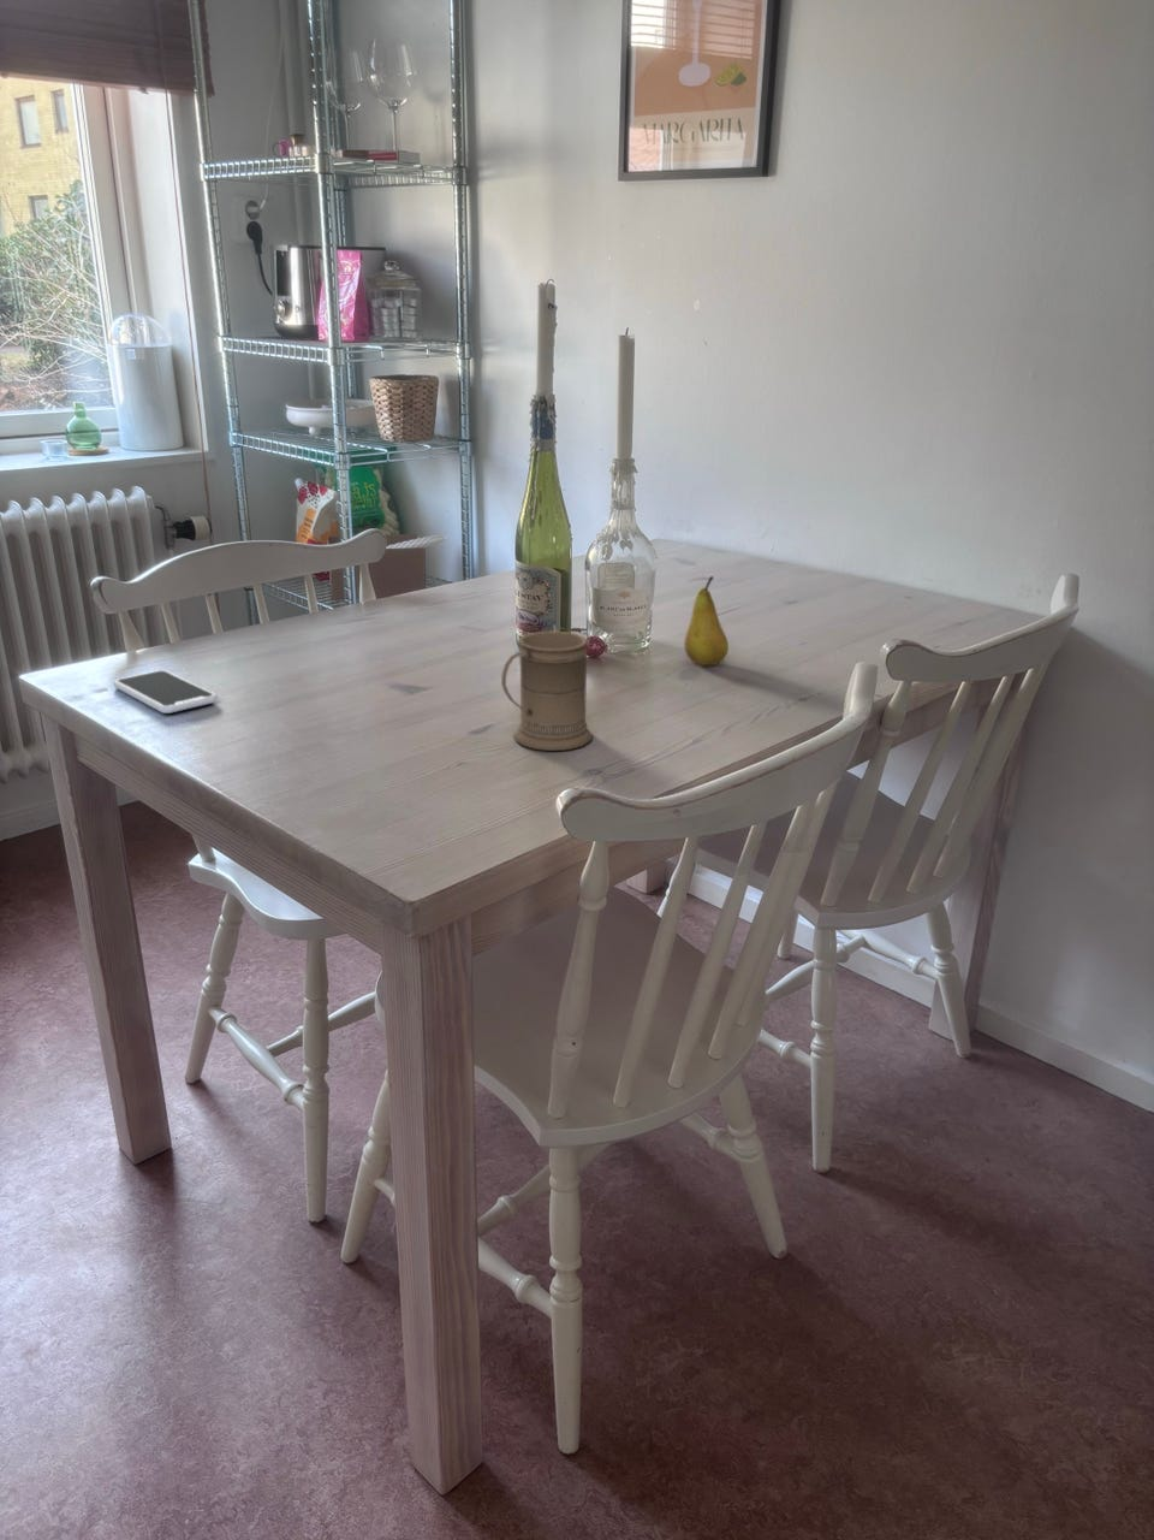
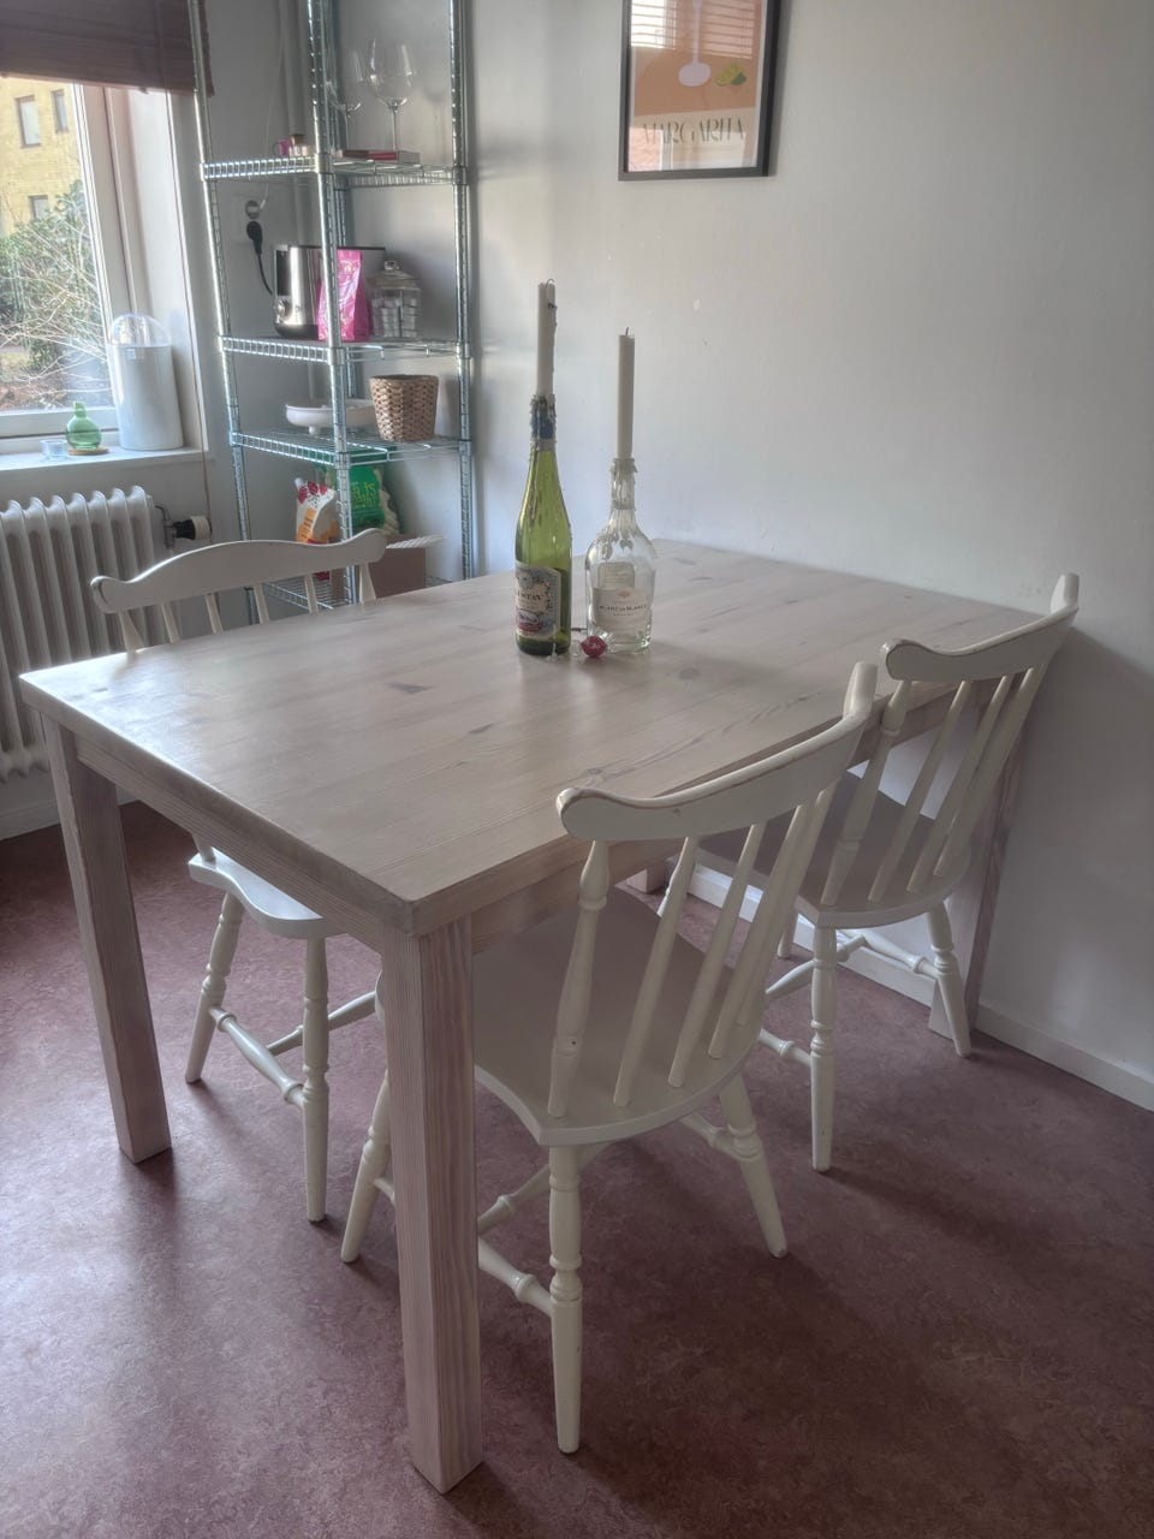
- smartphone [112,669,218,714]
- fruit [682,575,730,667]
- mug [501,631,594,752]
